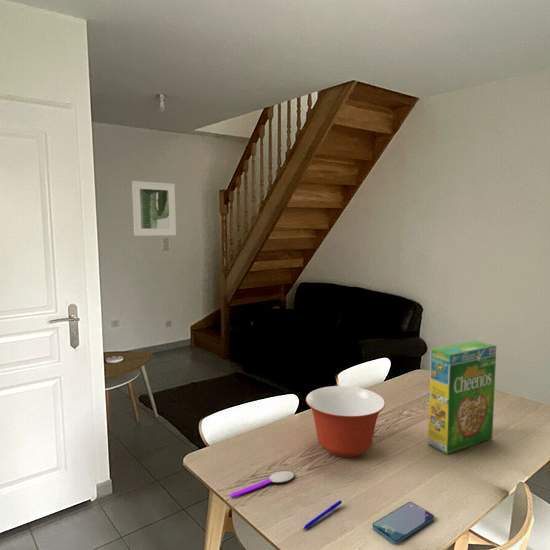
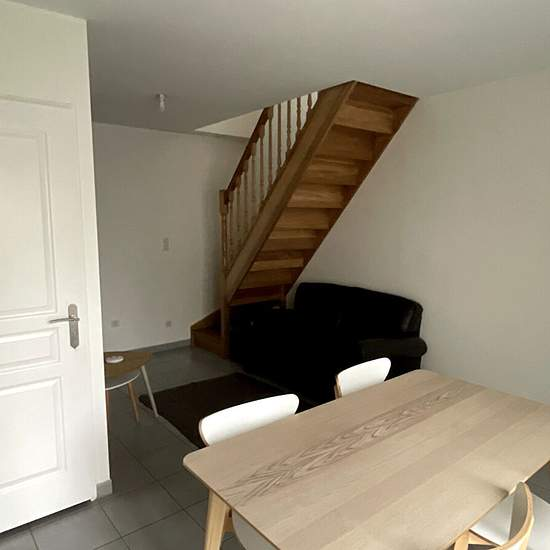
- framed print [131,180,177,237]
- mixing bowl [305,385,386,458]
- cereal box [427,340,497,456]
- spoon [229,470,295,499]
- smartphone [372,501,435,544]
- pen [302,500,343,530]
